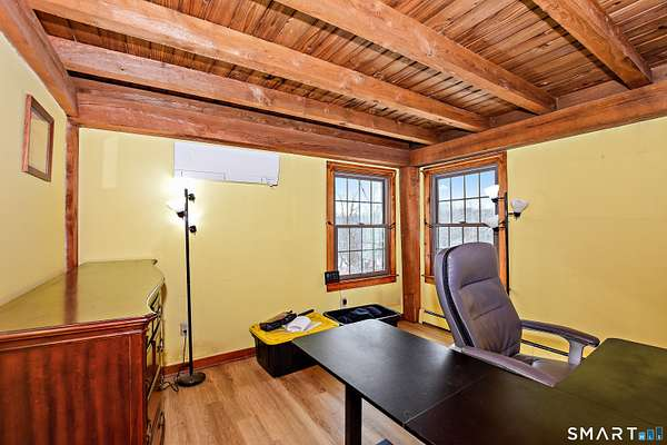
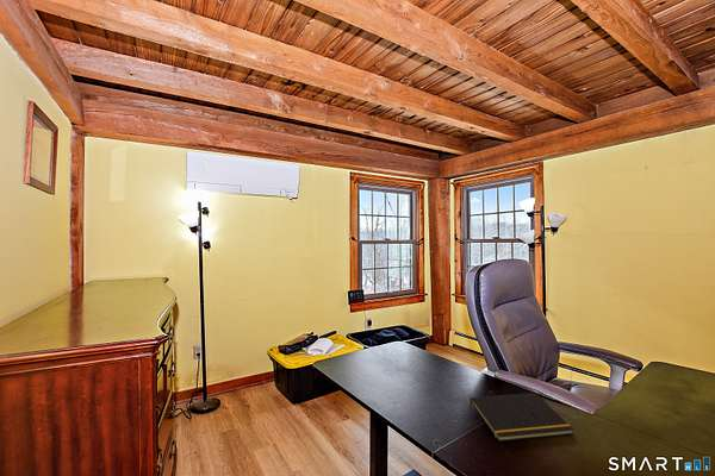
+ notepad [468,392,576,443]
